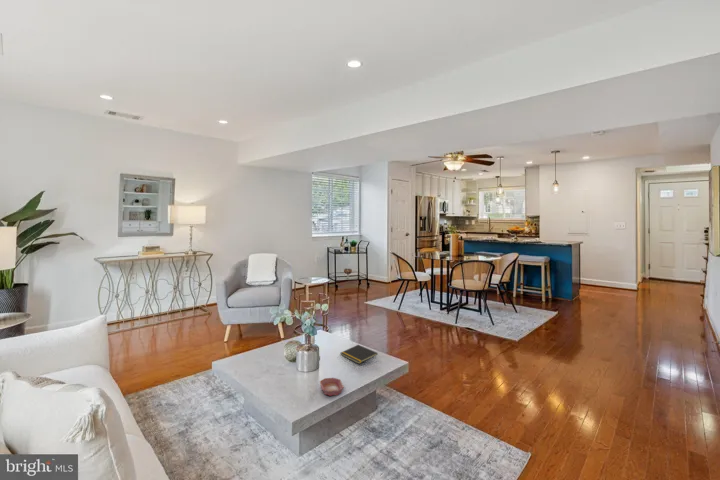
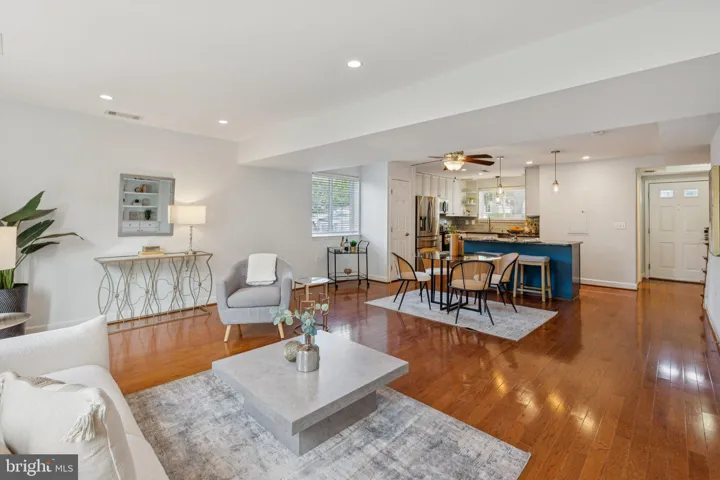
- notepad [339,344,379,365]
- bowl [319,377,345,397]
